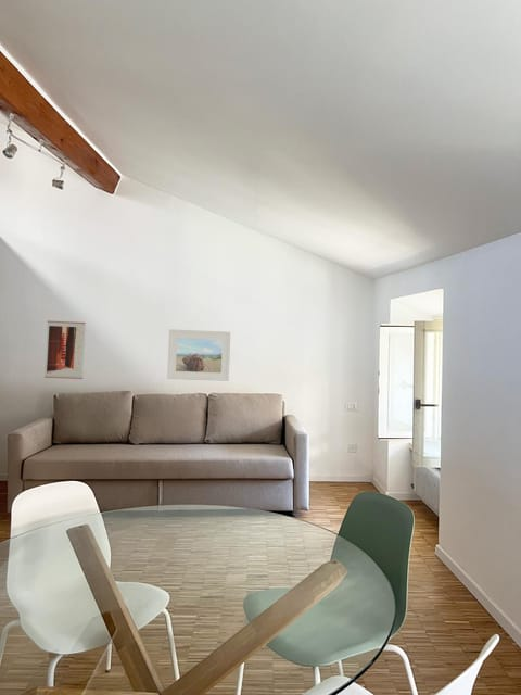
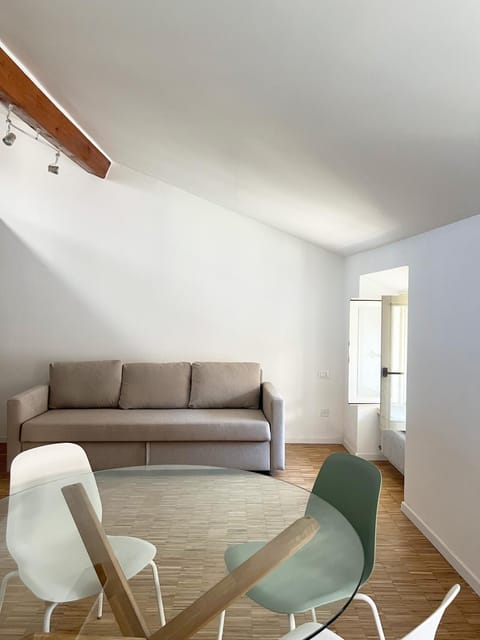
- wall art [43,320,87,380]
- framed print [166,329,231,382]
